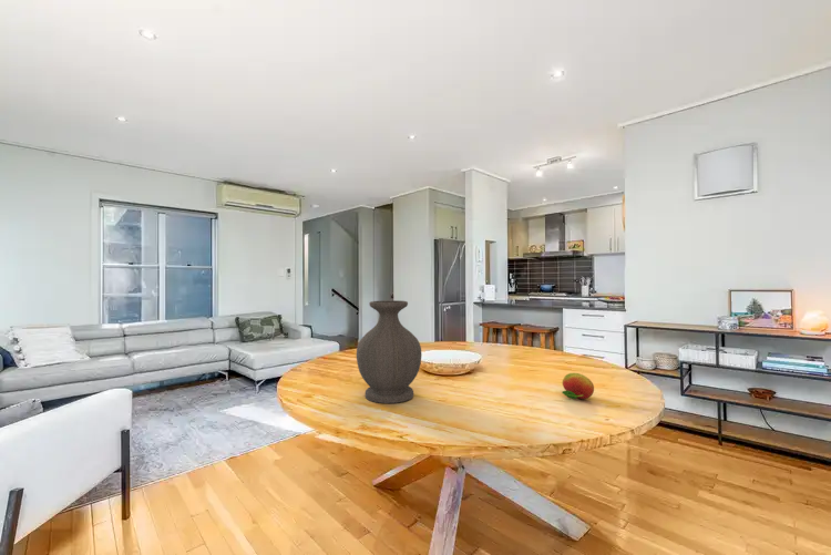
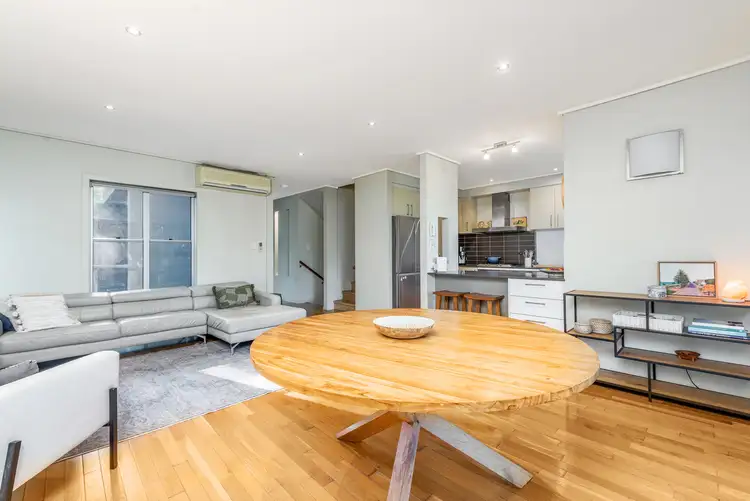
- fruit [561,372,595,400]
- vase [356,299,423,404]
